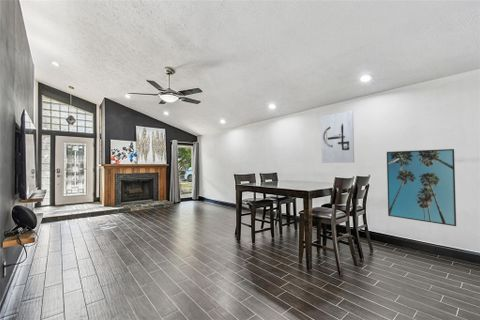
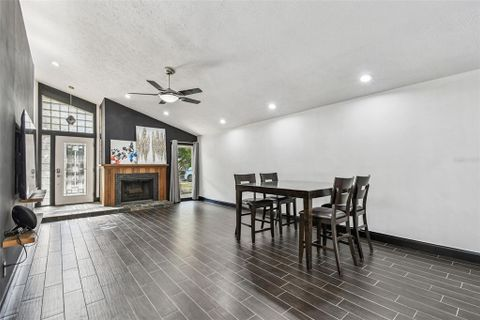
- wall art [320,110,355,164]
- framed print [386,148,457,227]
